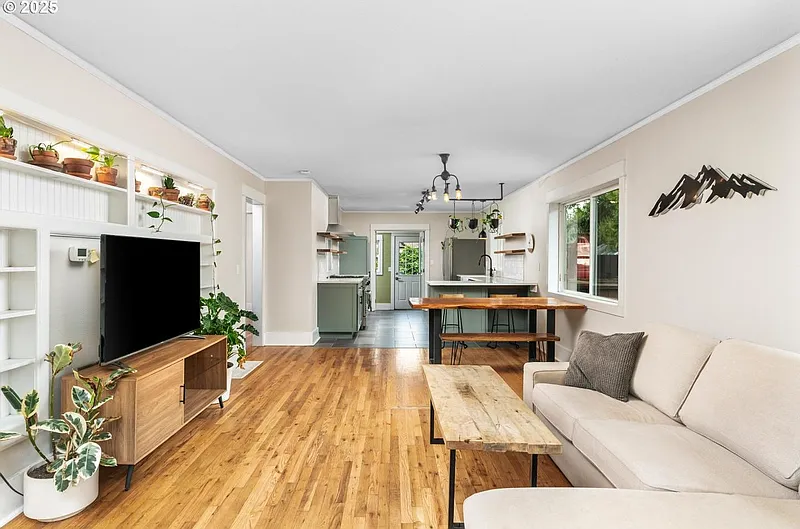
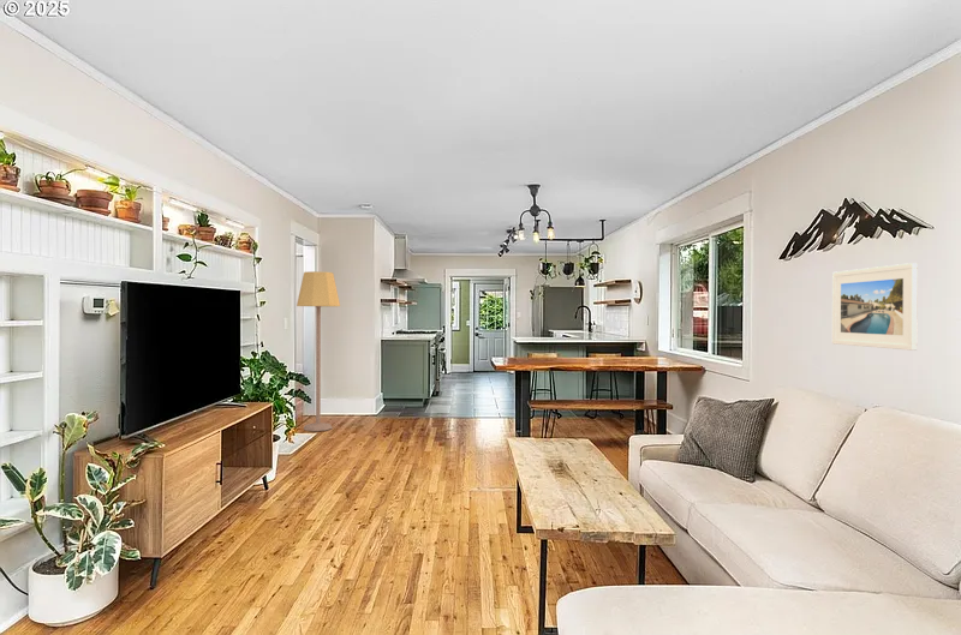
+ lamp [296,270,341,432]
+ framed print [831,262,919,352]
